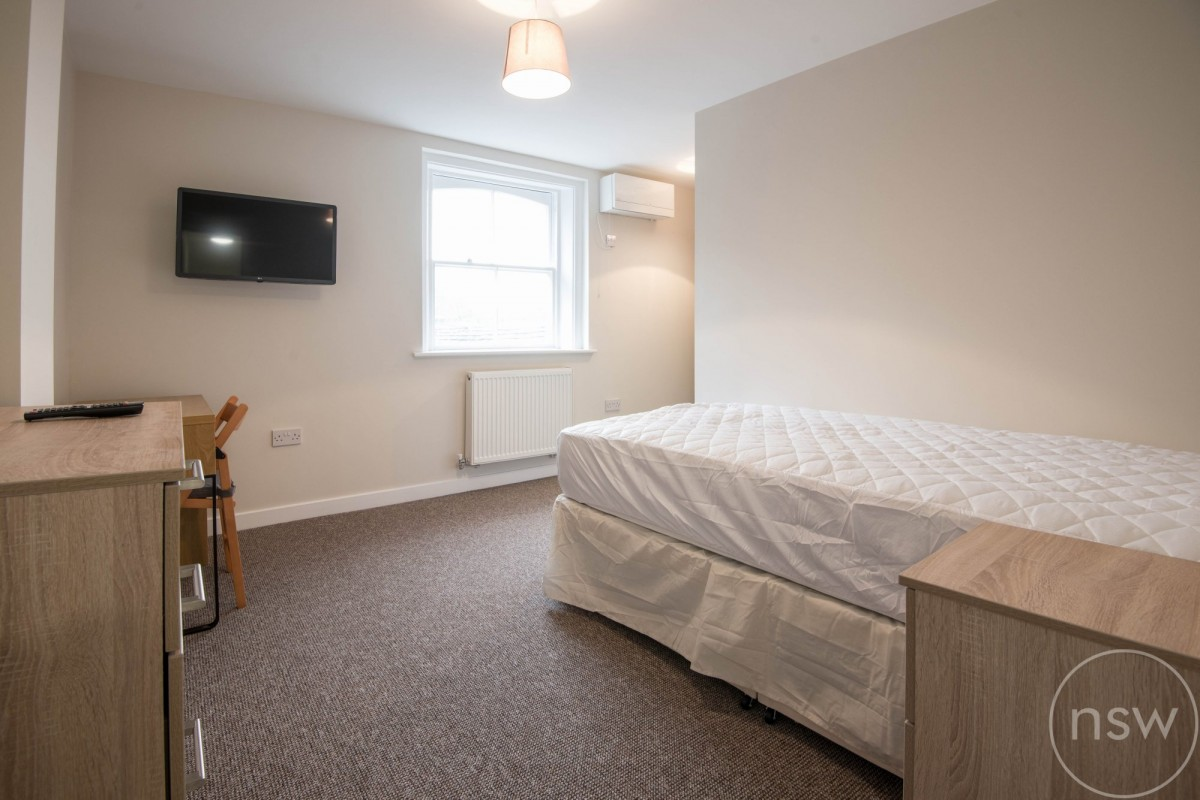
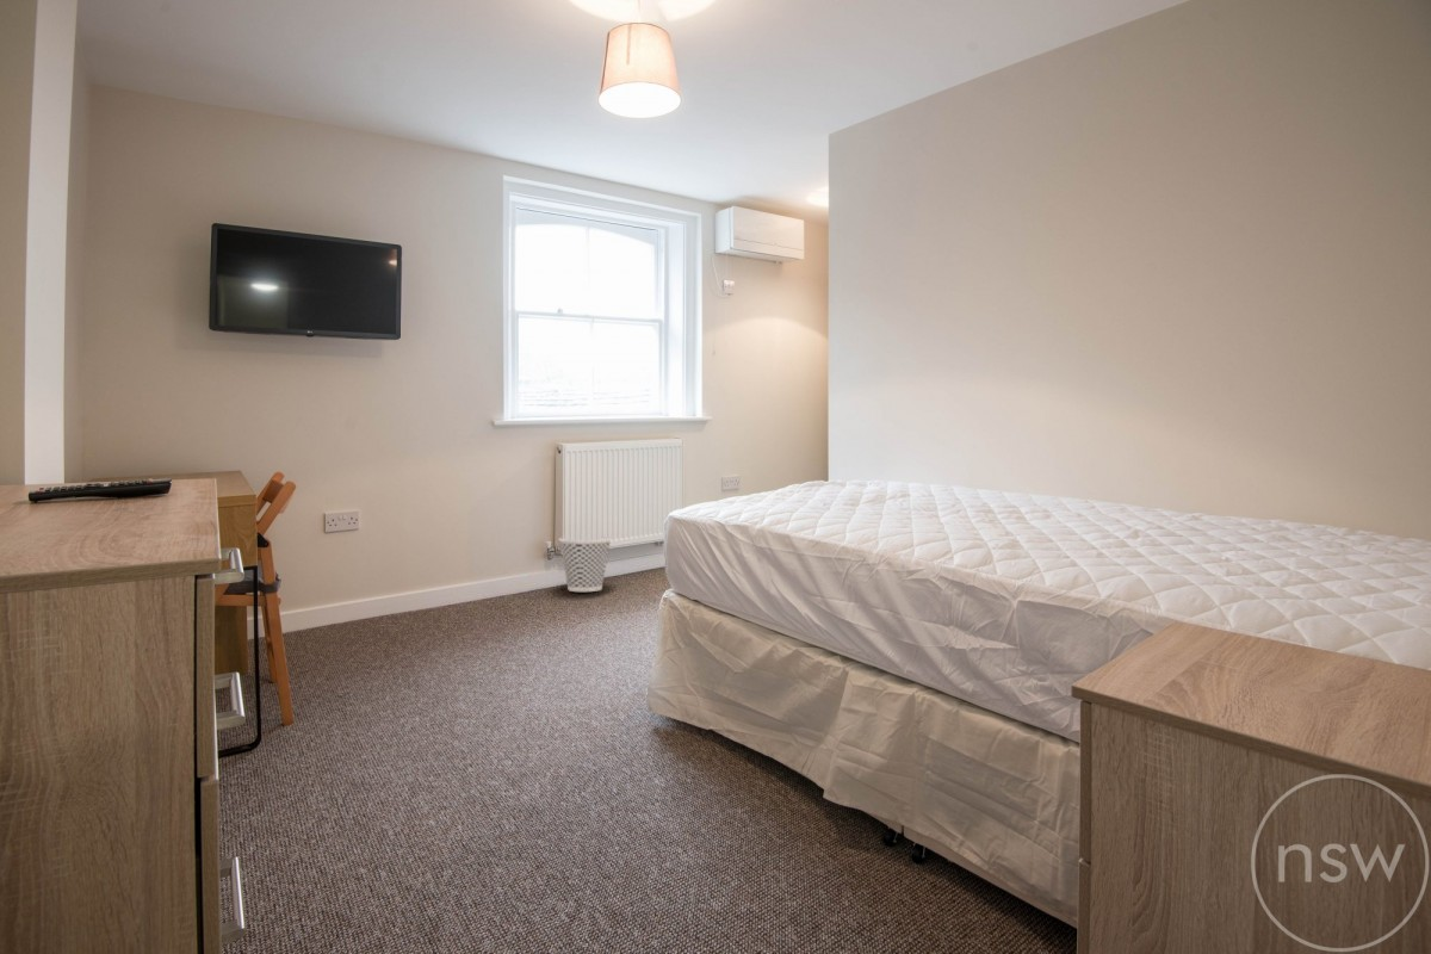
+ wastebasket [558,535,613,593]
